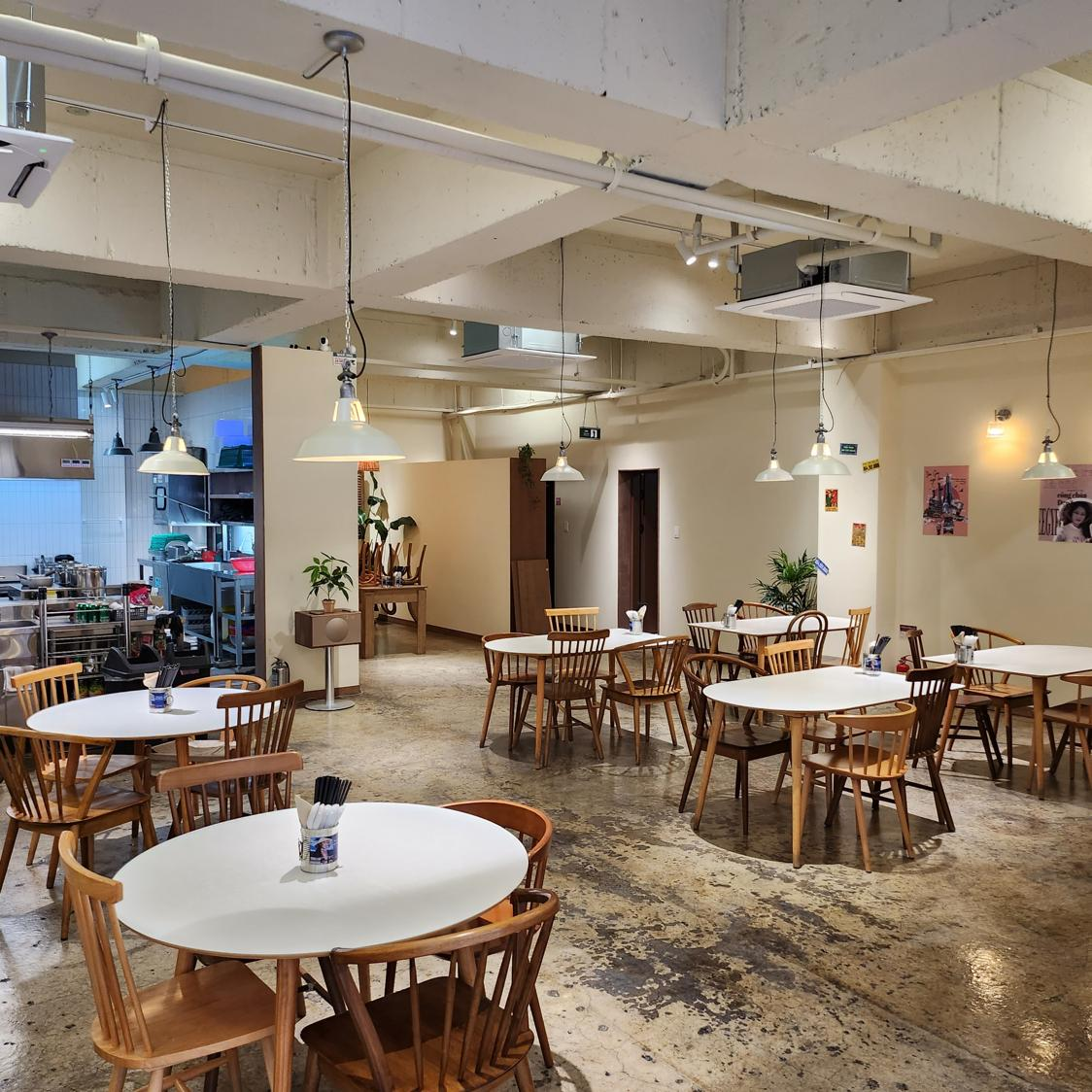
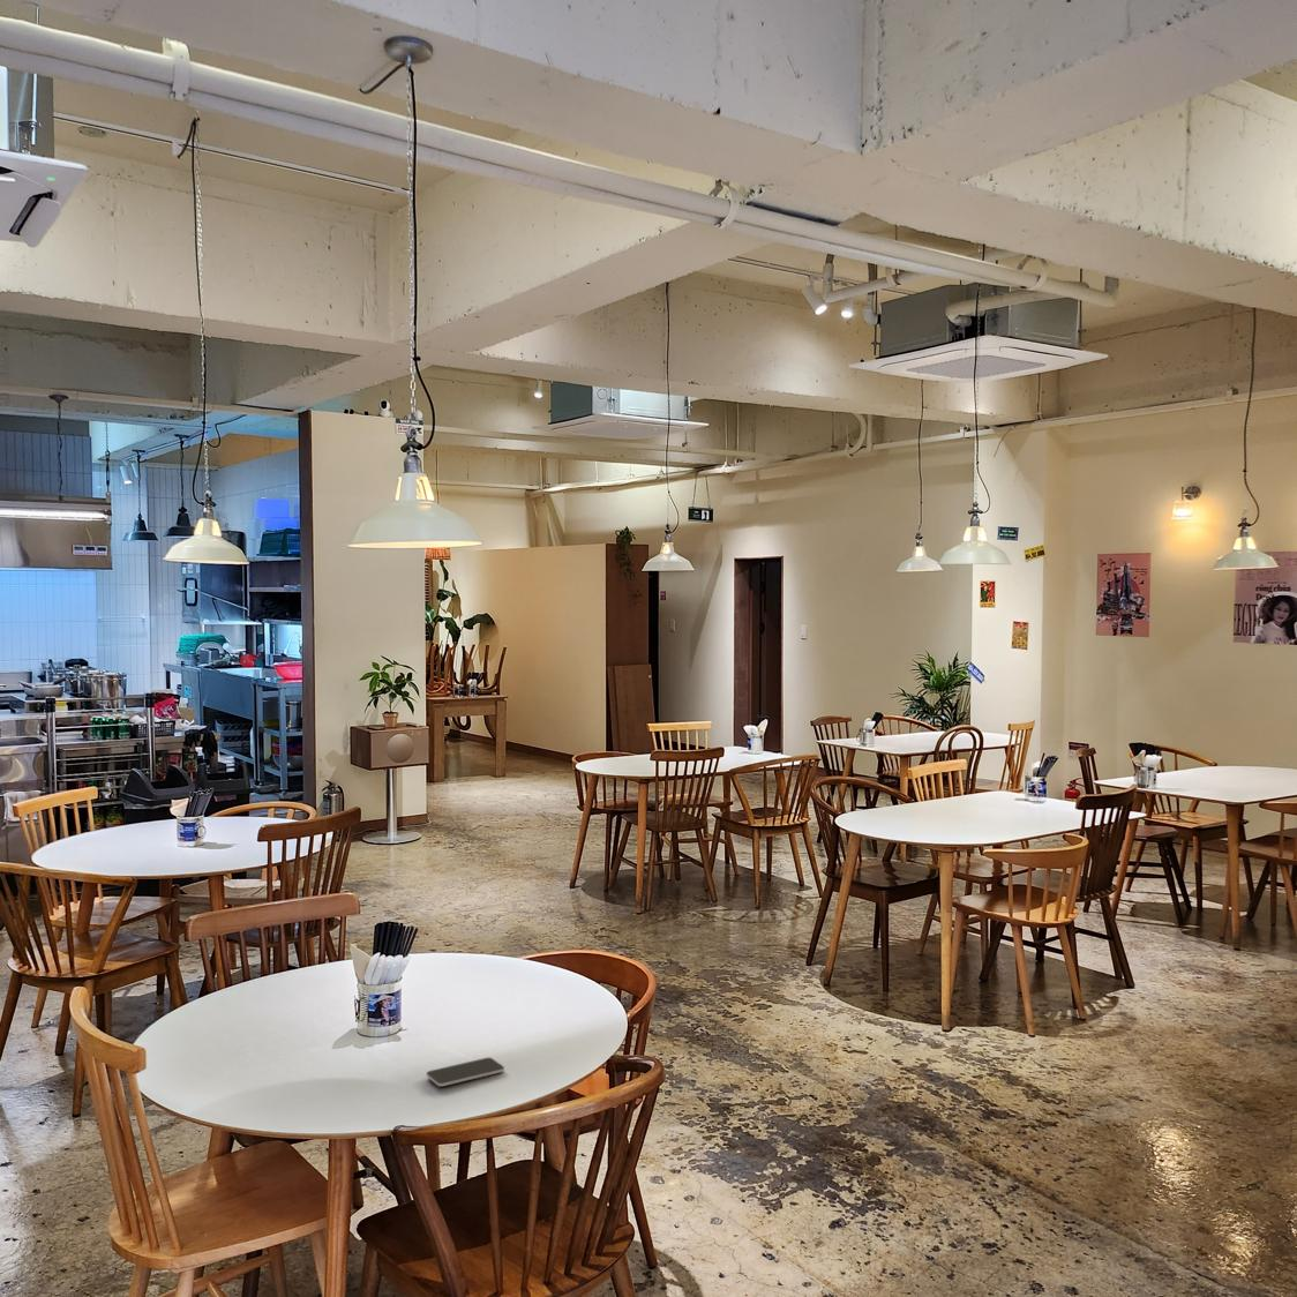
+ smartphone [425,1056,506,1087]
